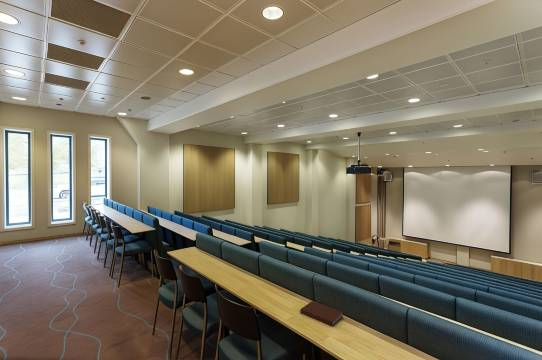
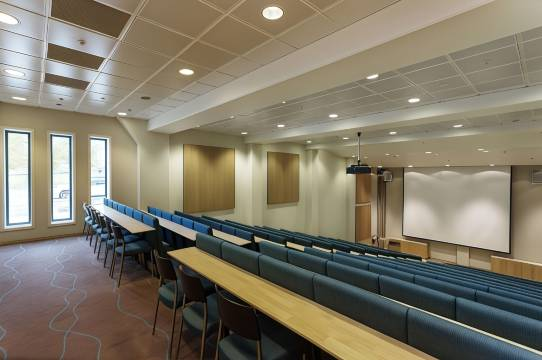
- book [299,300,344,327]
